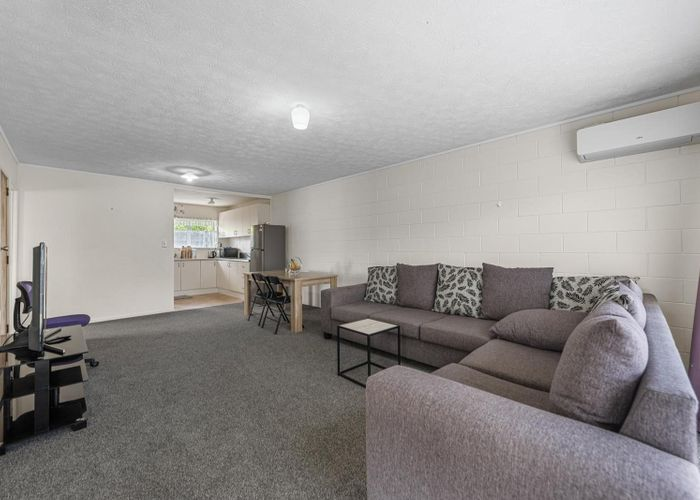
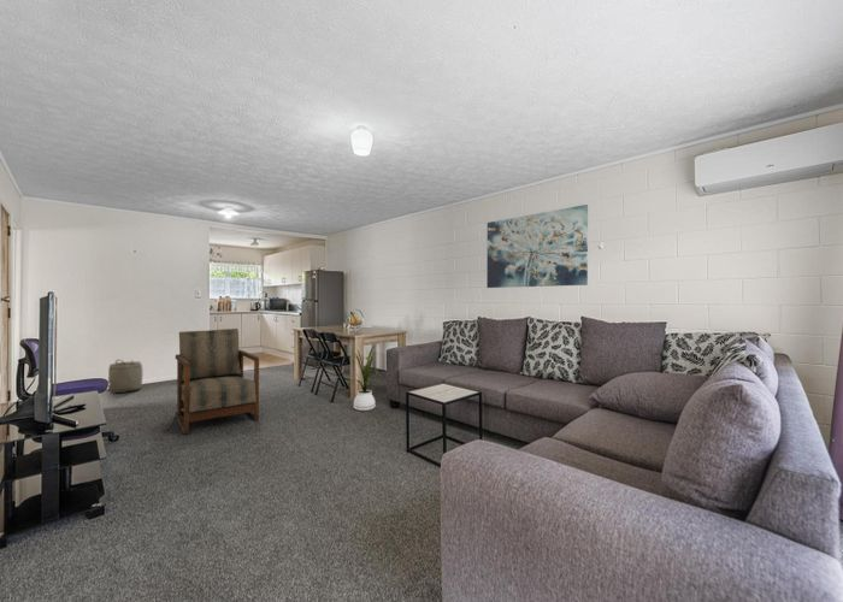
+ wall art [485,203,589,289]
+ basket [107,358,143,394]
+ armchair [175,327,260,435]
+ house plant [349,343,381,412]
